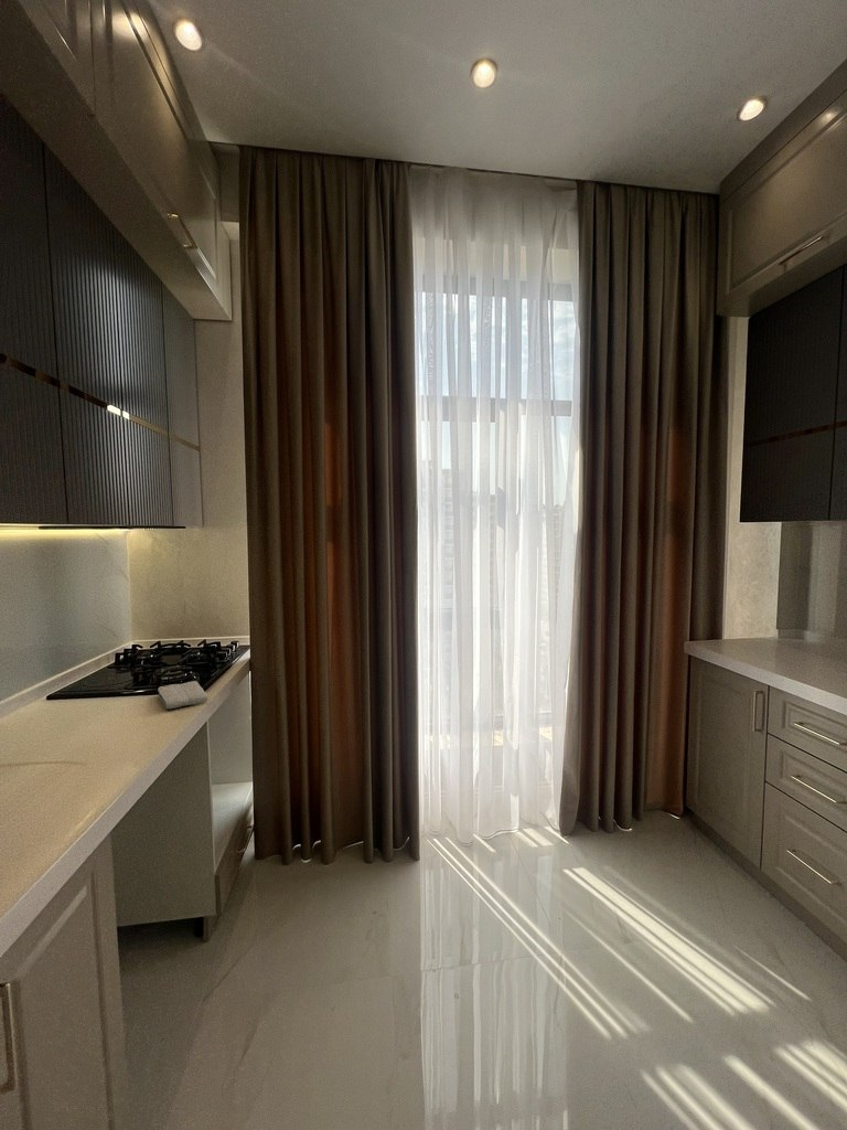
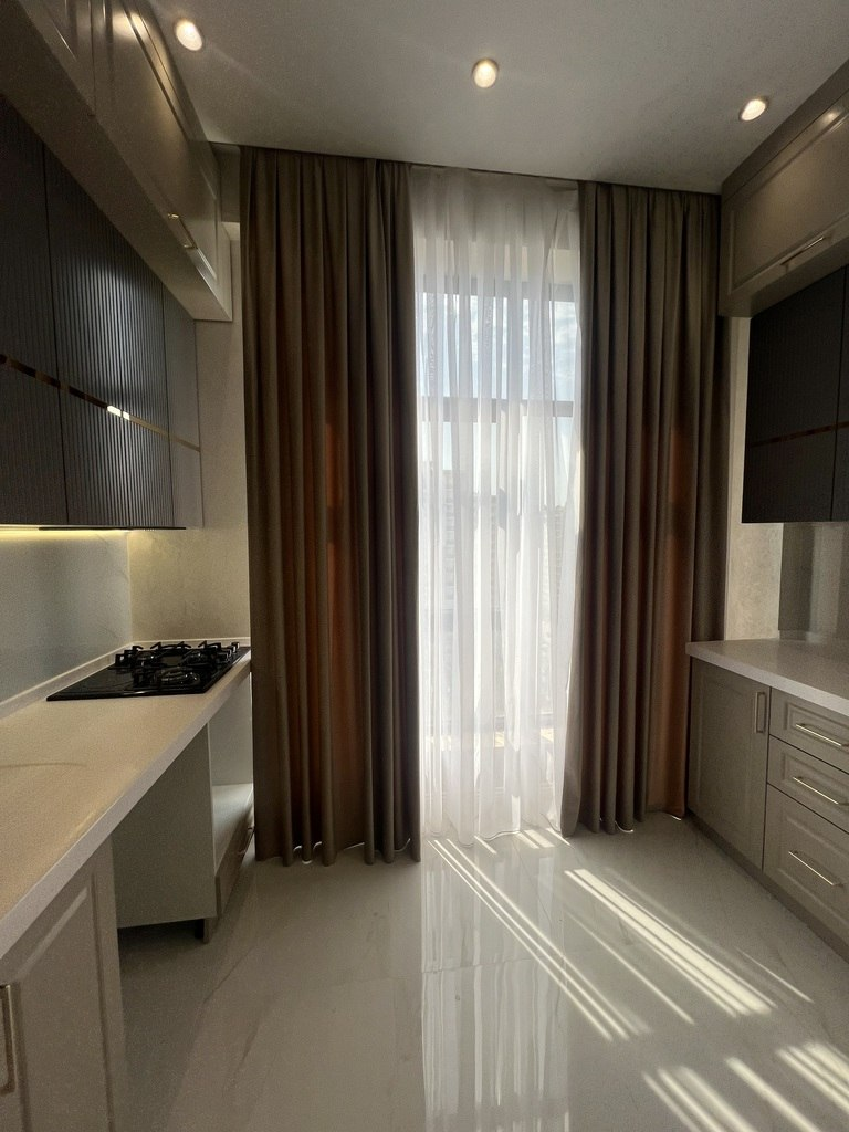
- washcloth [157,680,210,710]
